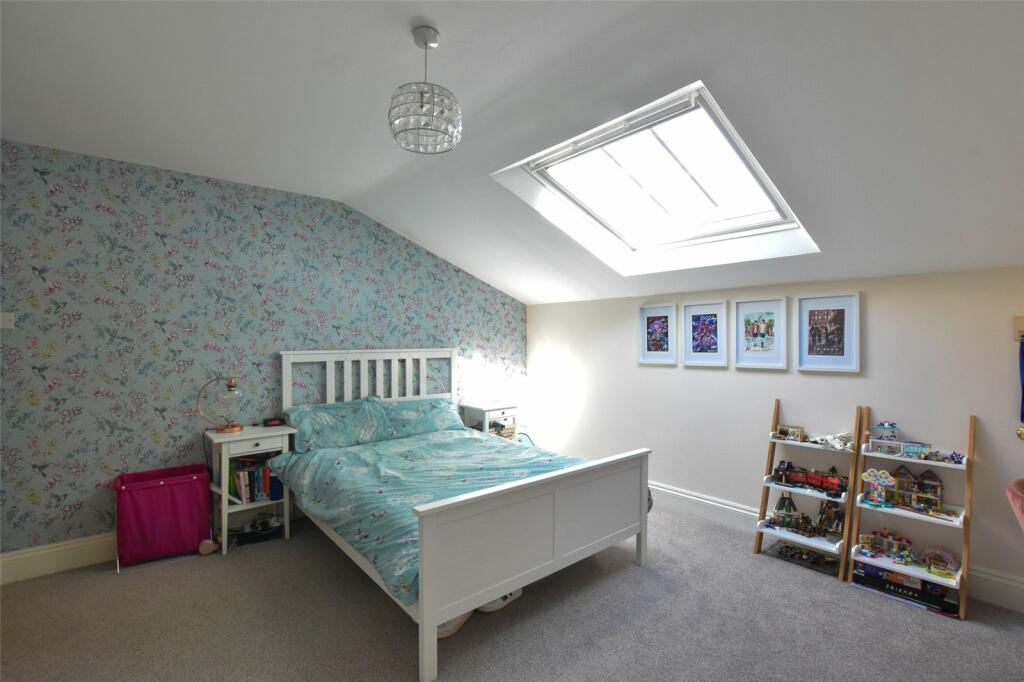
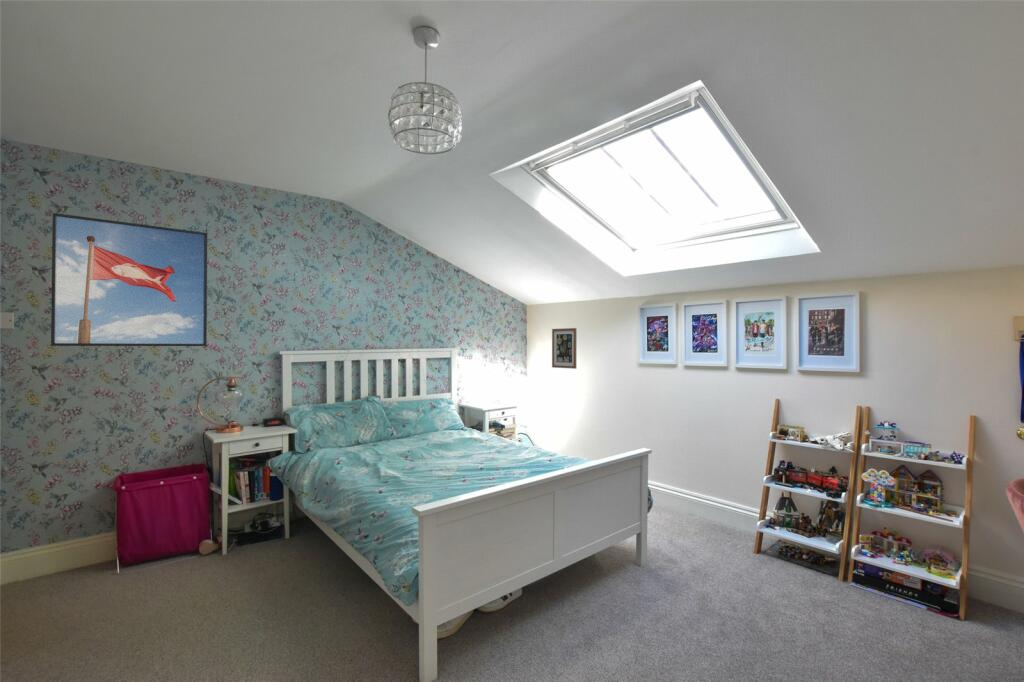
+ wall art [551,327,578,370]
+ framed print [50,212,209,347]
